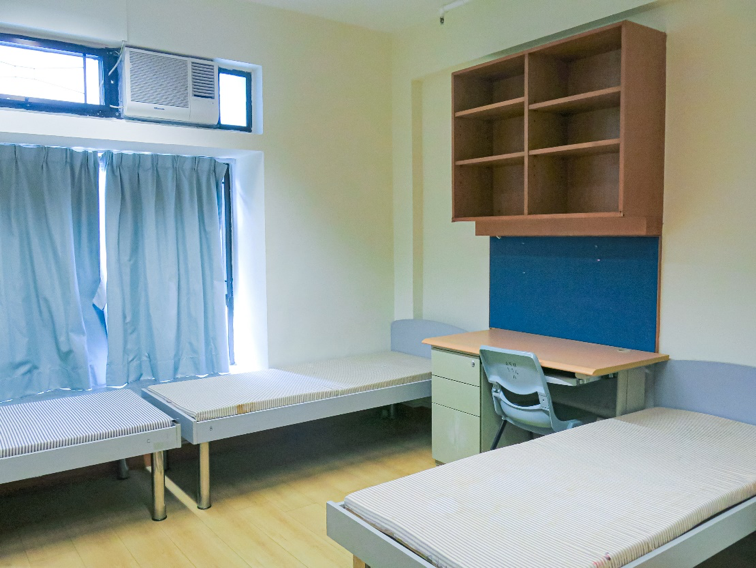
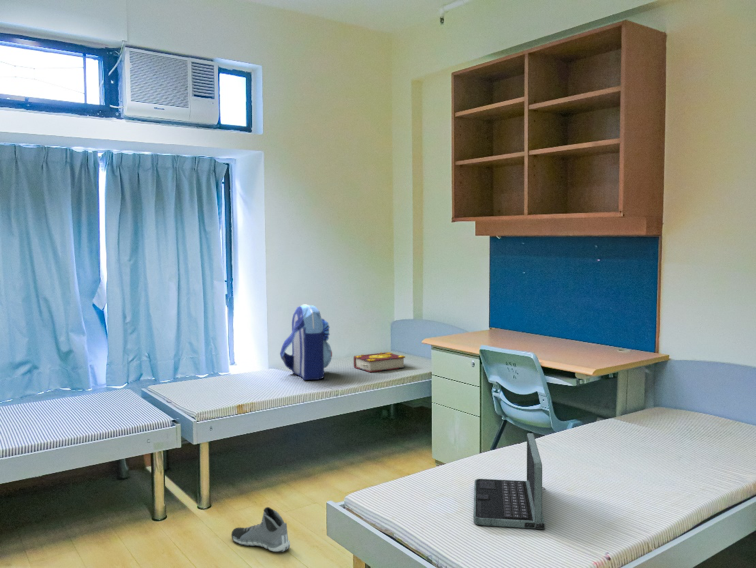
+ book [353,351,406,373]
+ backpack [279,303,333,381]
+ laptop [473,432,546,530]
+ sneaker [230,506,291,553]
